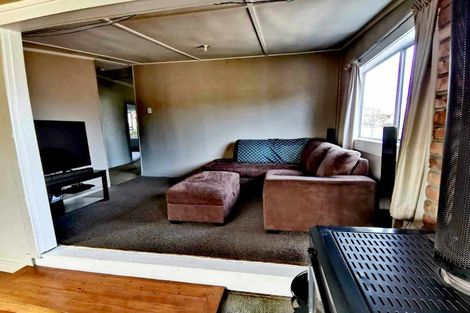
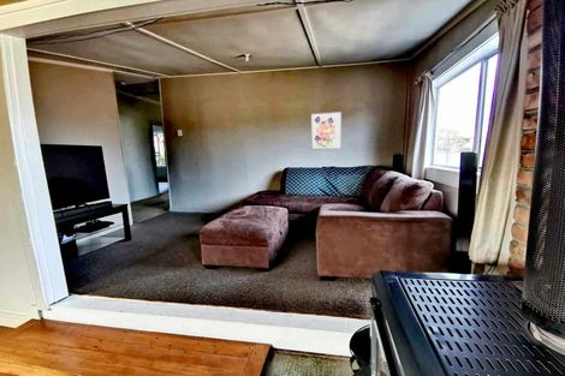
+ wall art [310,111,343,151]
